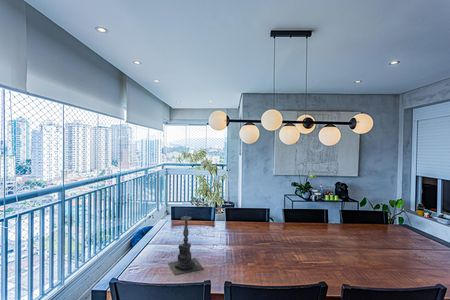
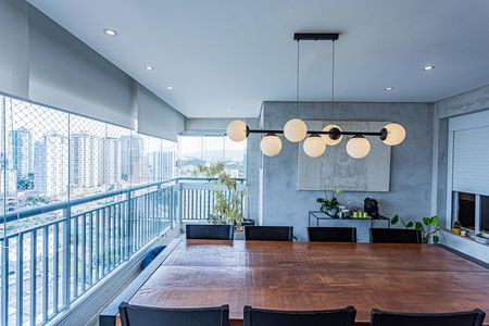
- candle holder [167,212,204,276]
